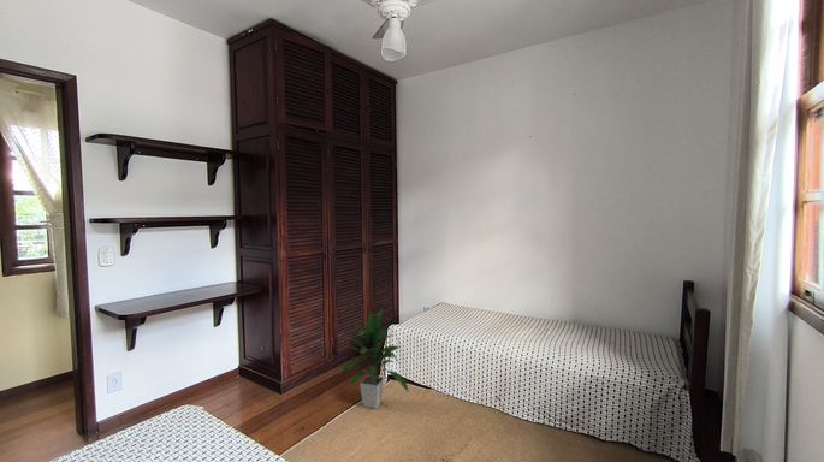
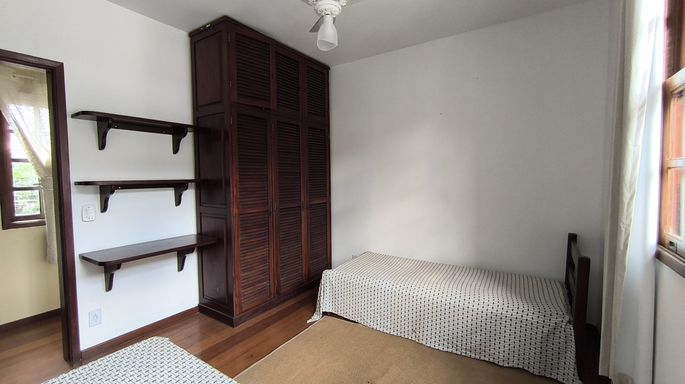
- indoor plant [338,308,410,410]
